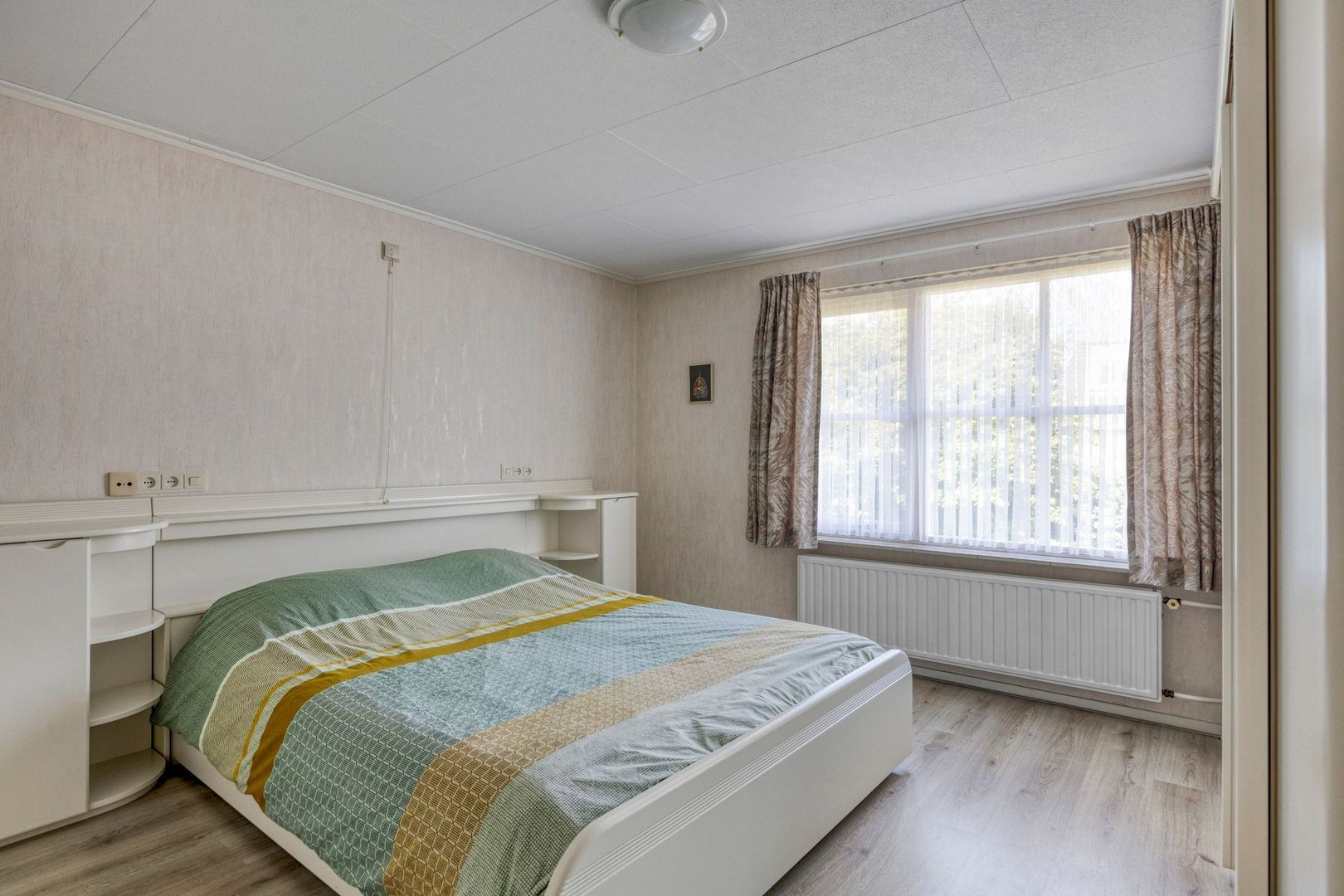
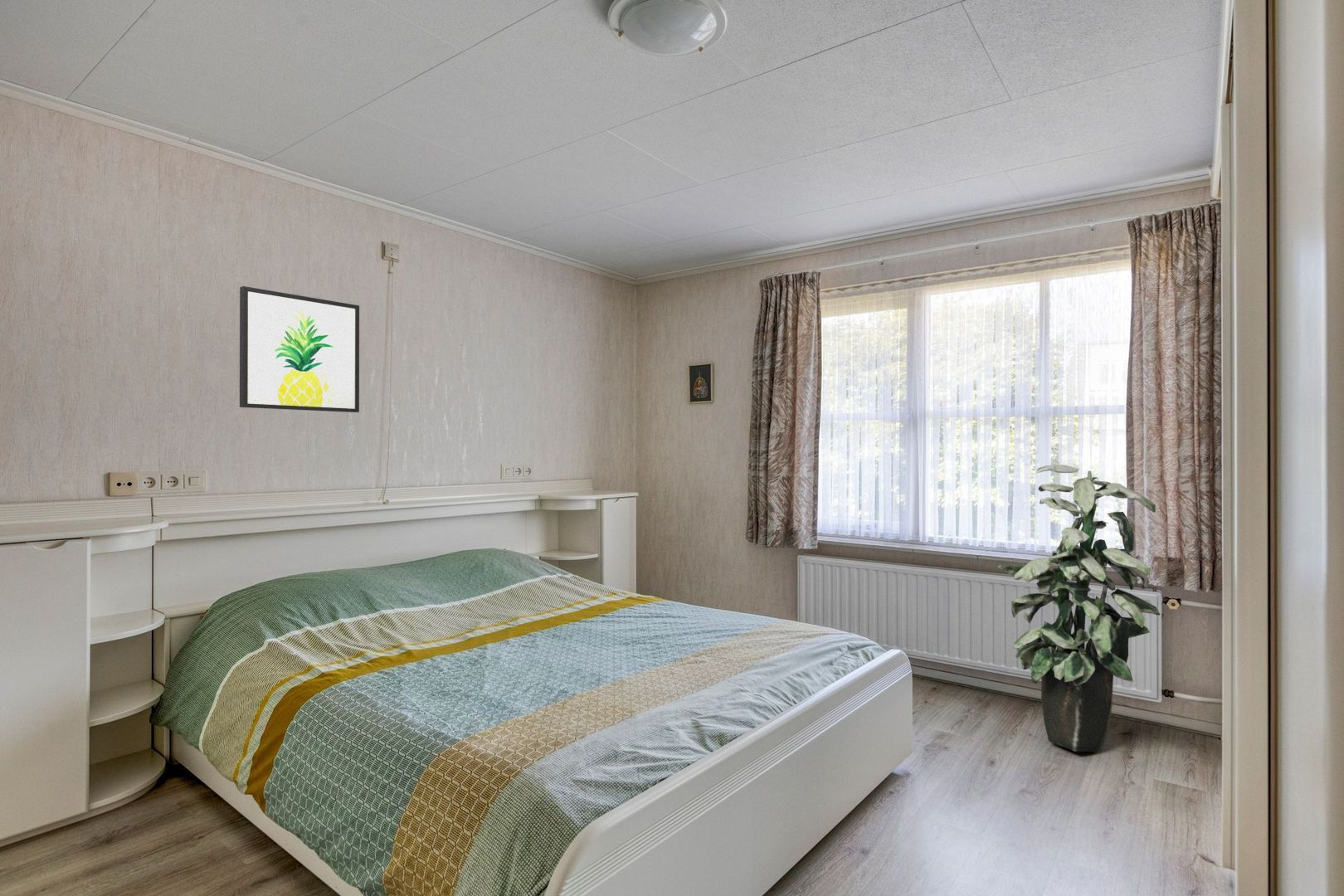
+ wall art [239,285,360,413]
+ indoor plant [996,464,1161,752]
